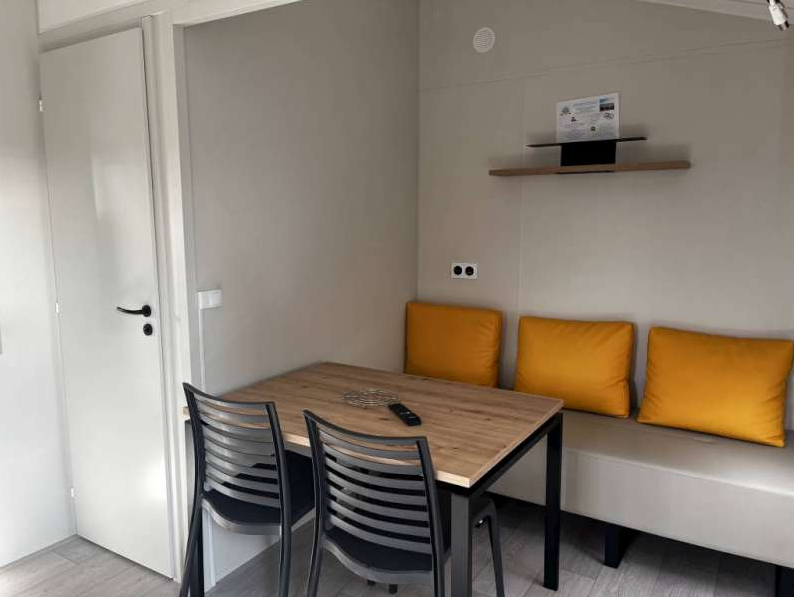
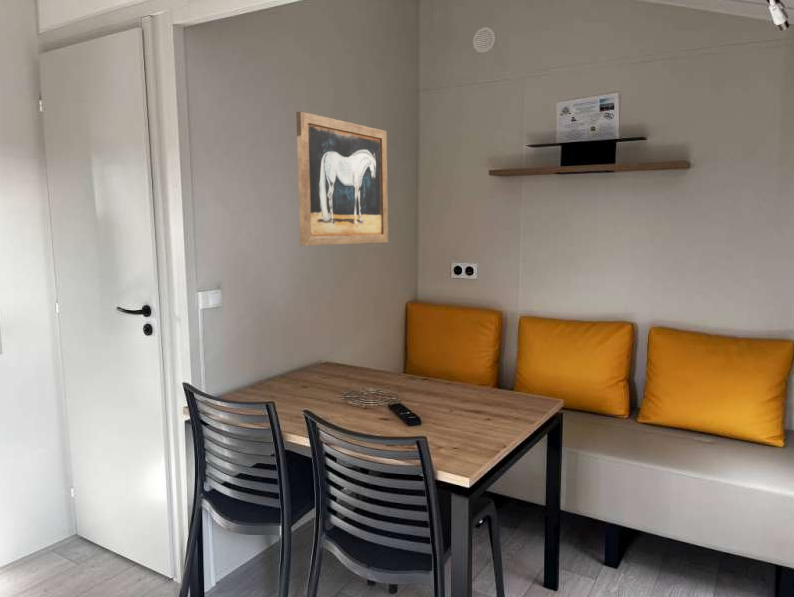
+ wall art [295,110,389,247]
